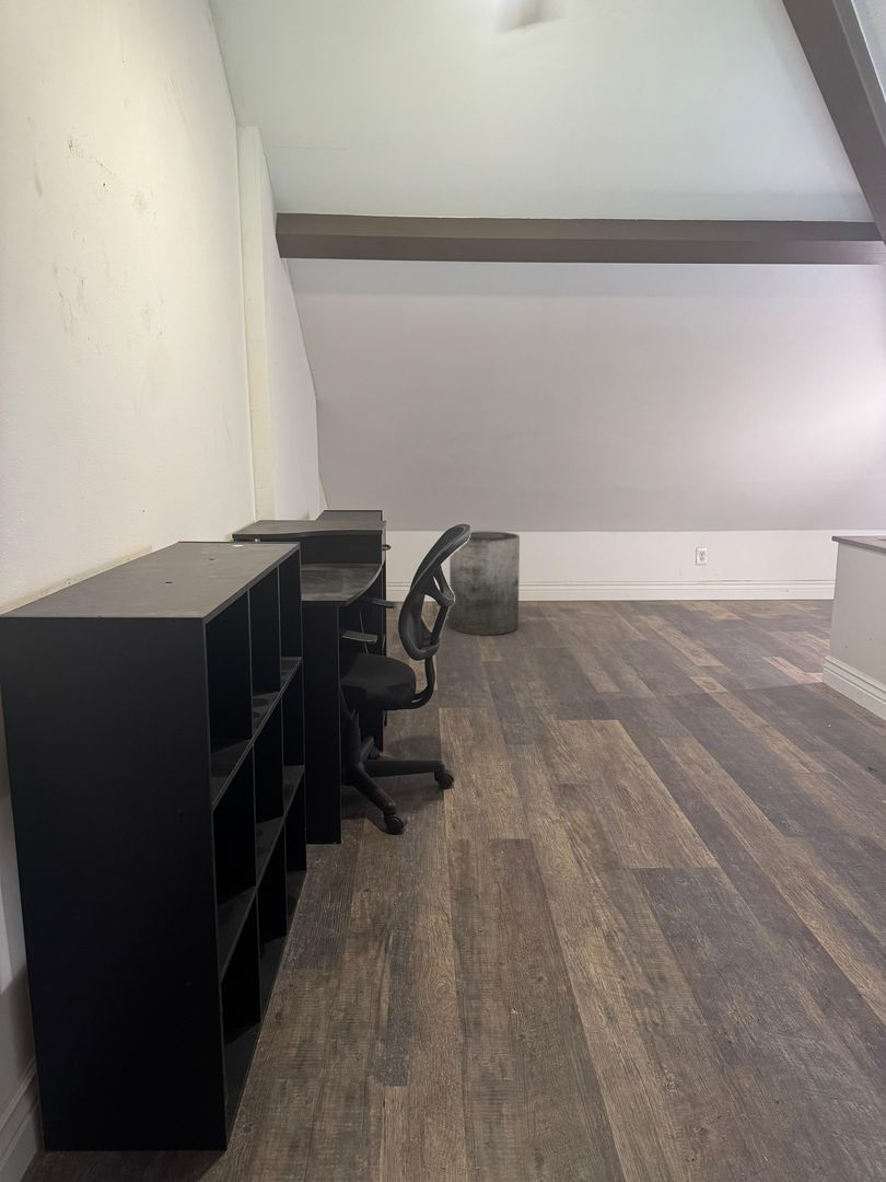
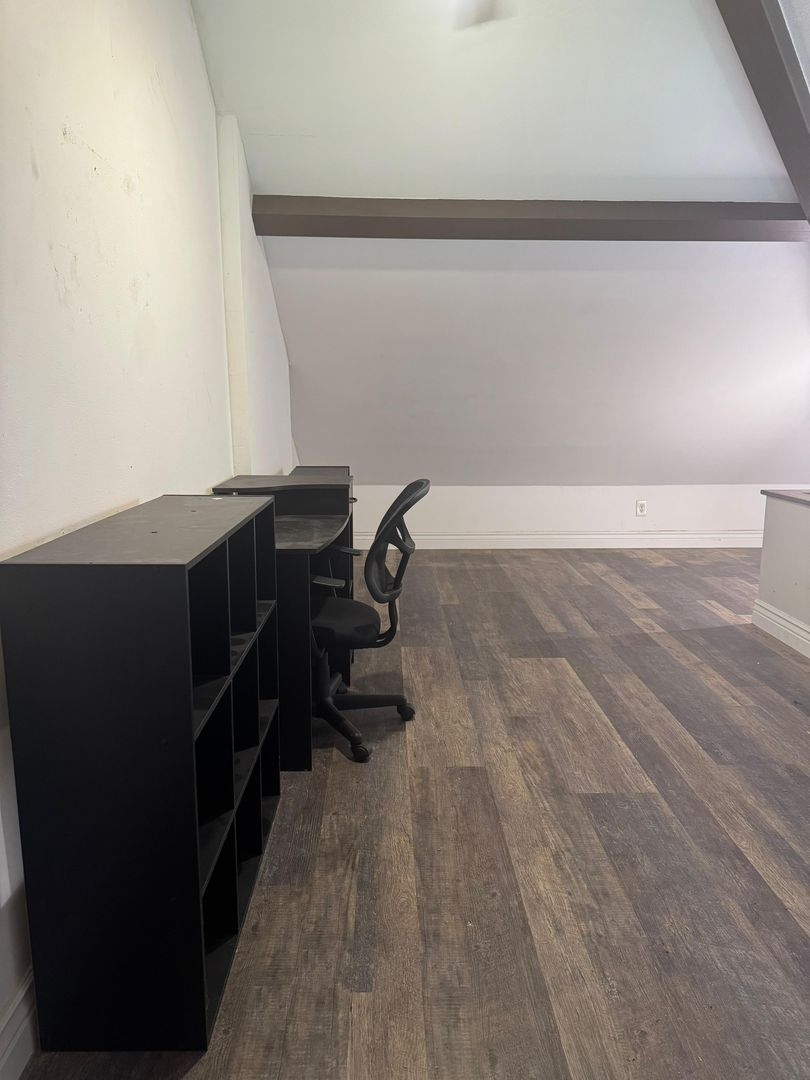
- trash can [448,531,521,636]
